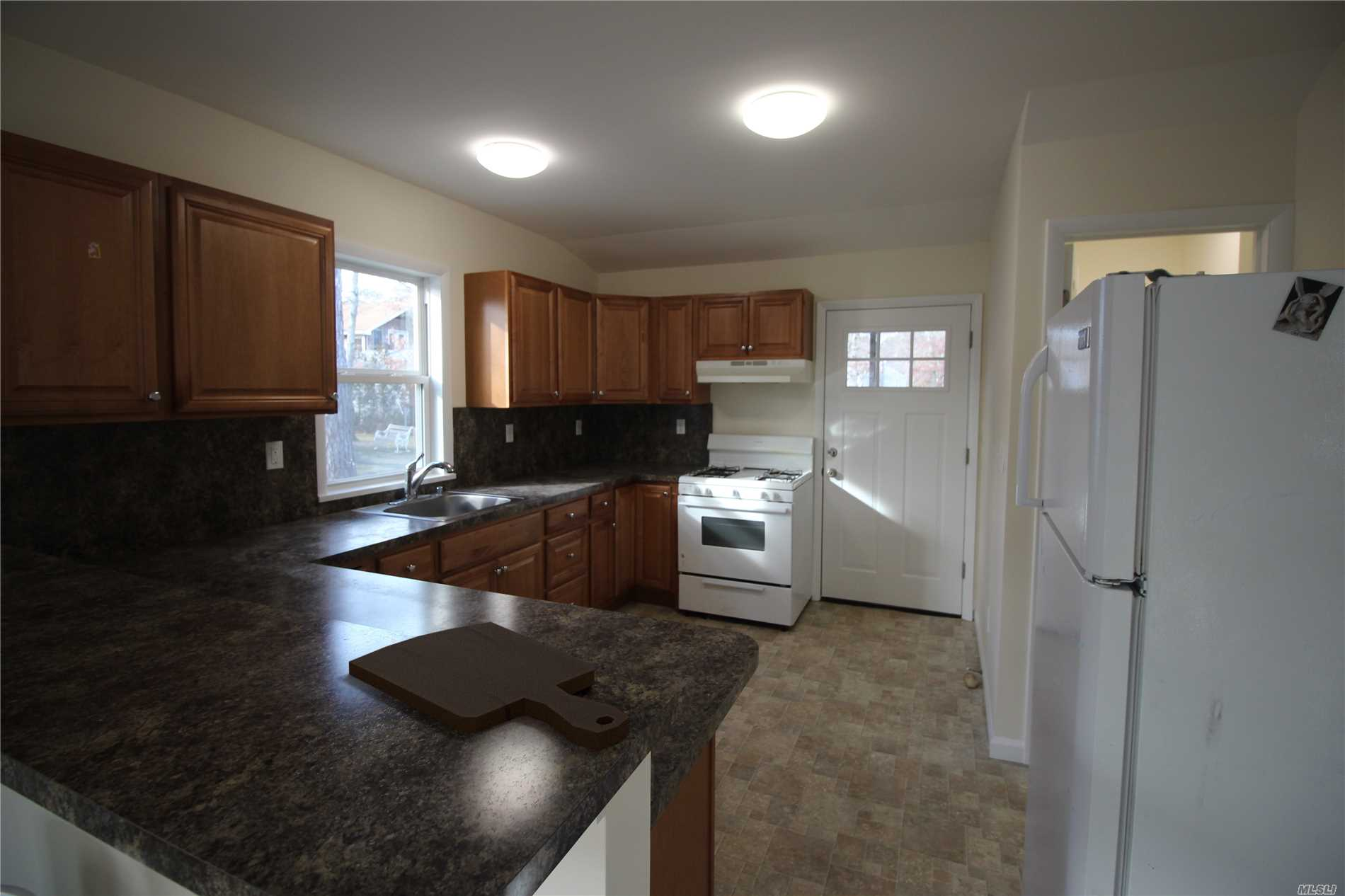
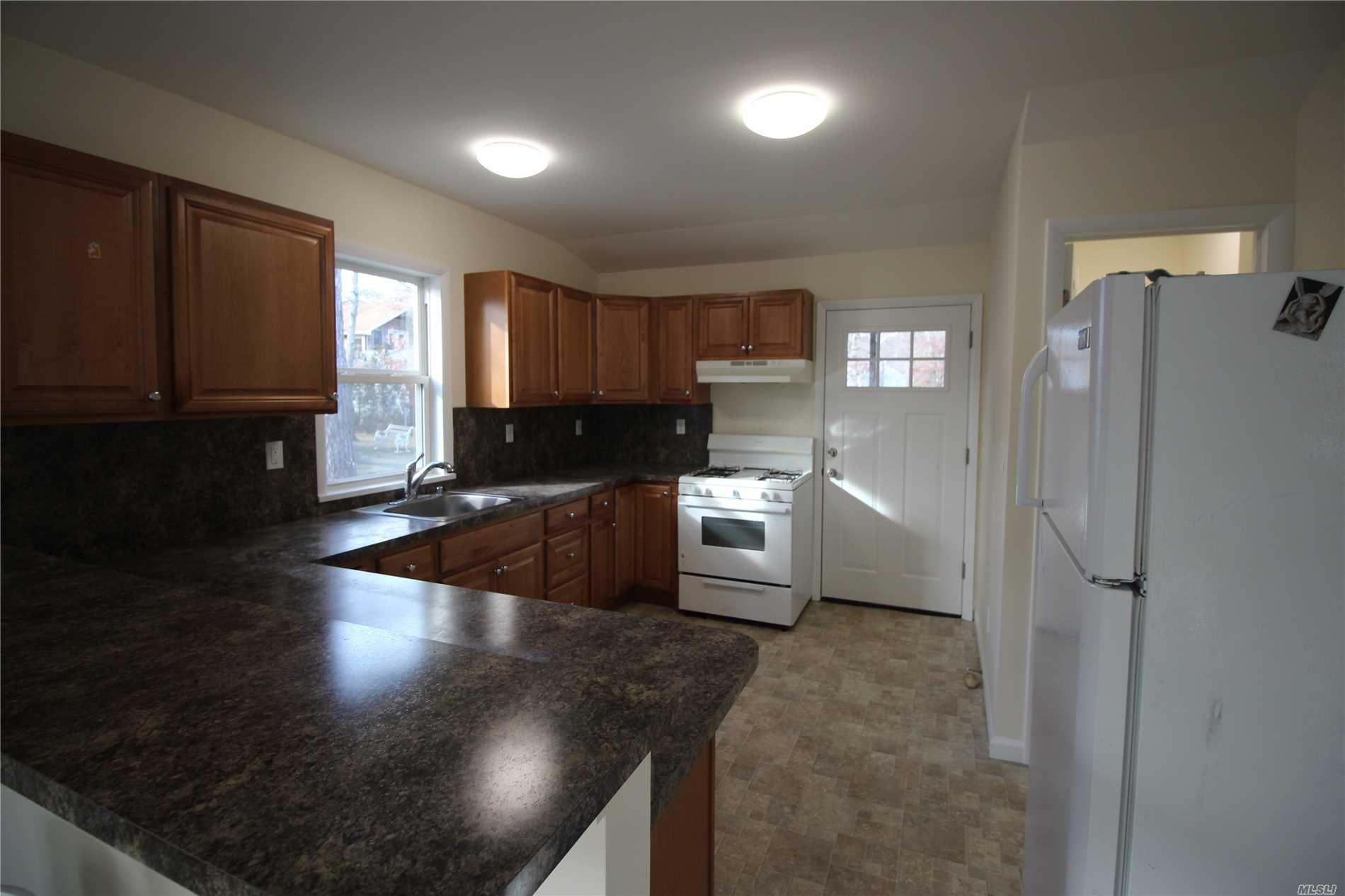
- cutting board [348,621,630,752]
